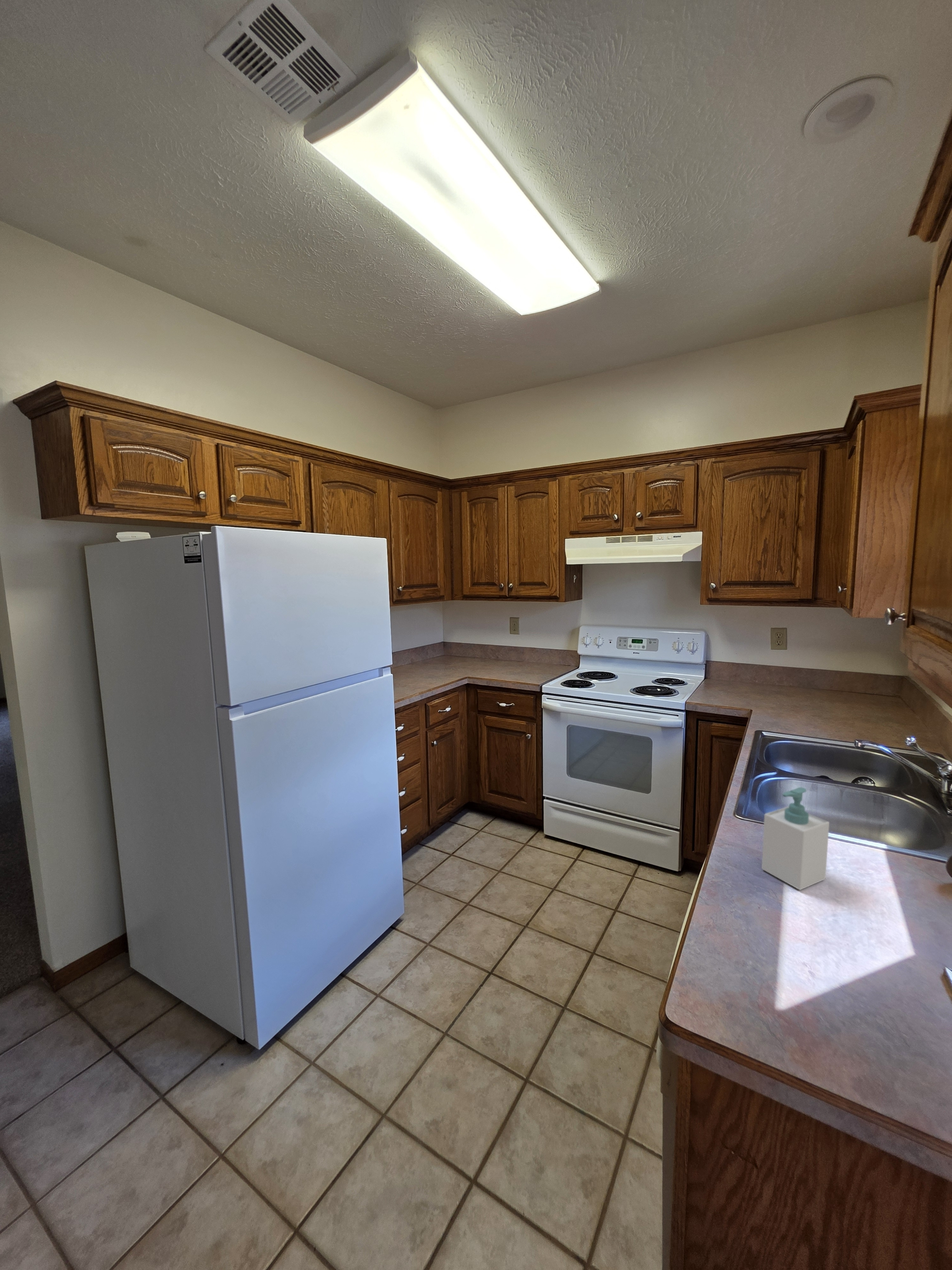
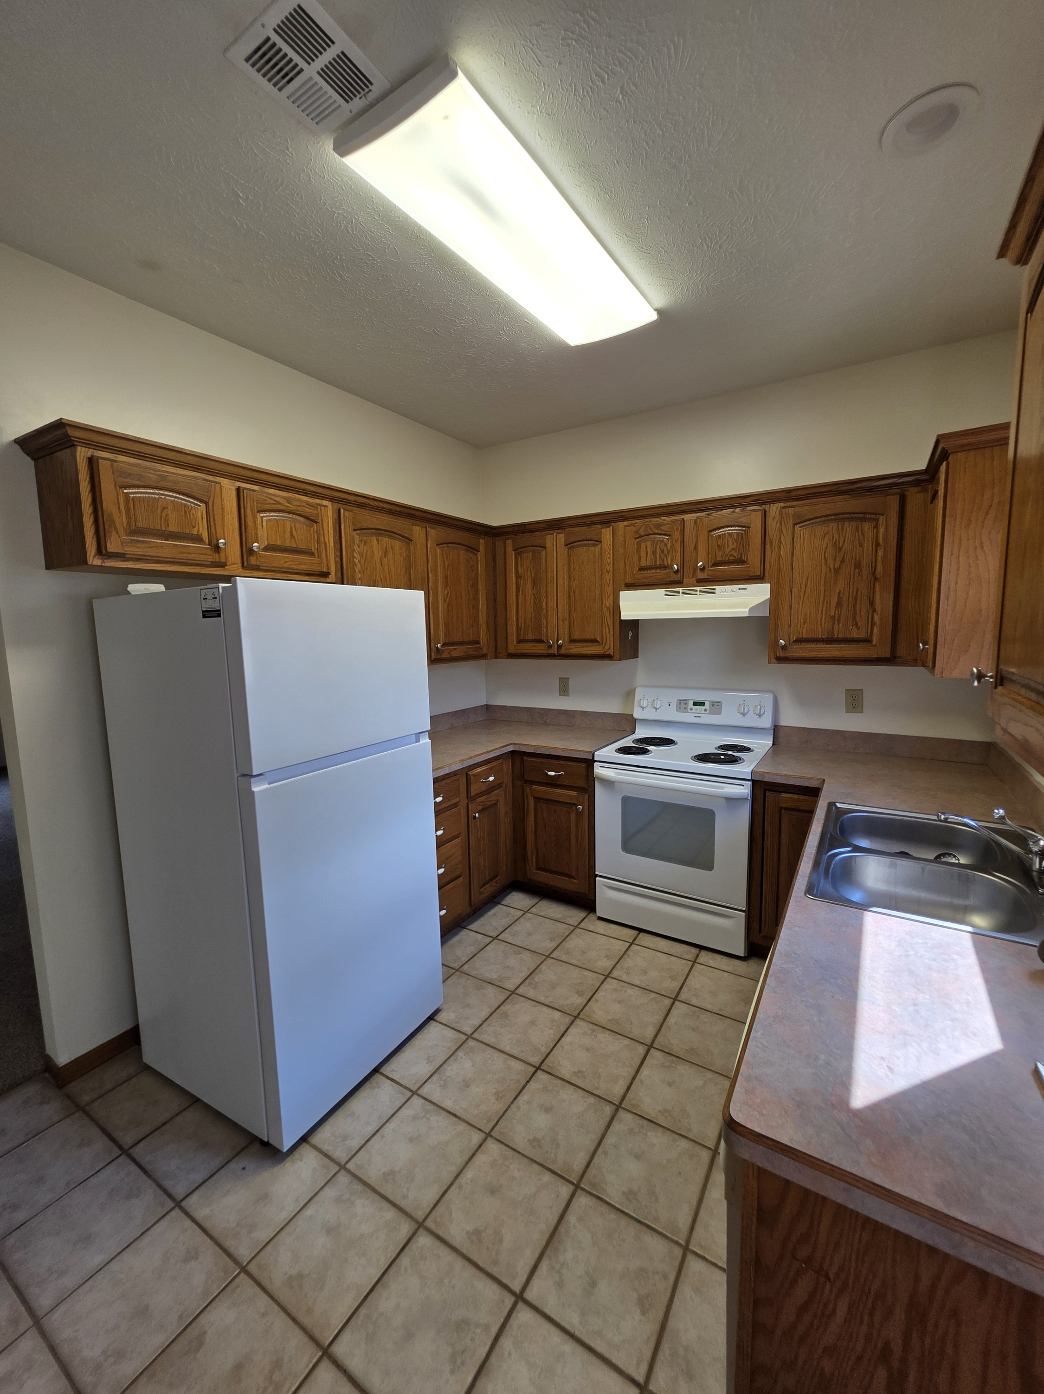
- soap bottle [761,787,830,890]
